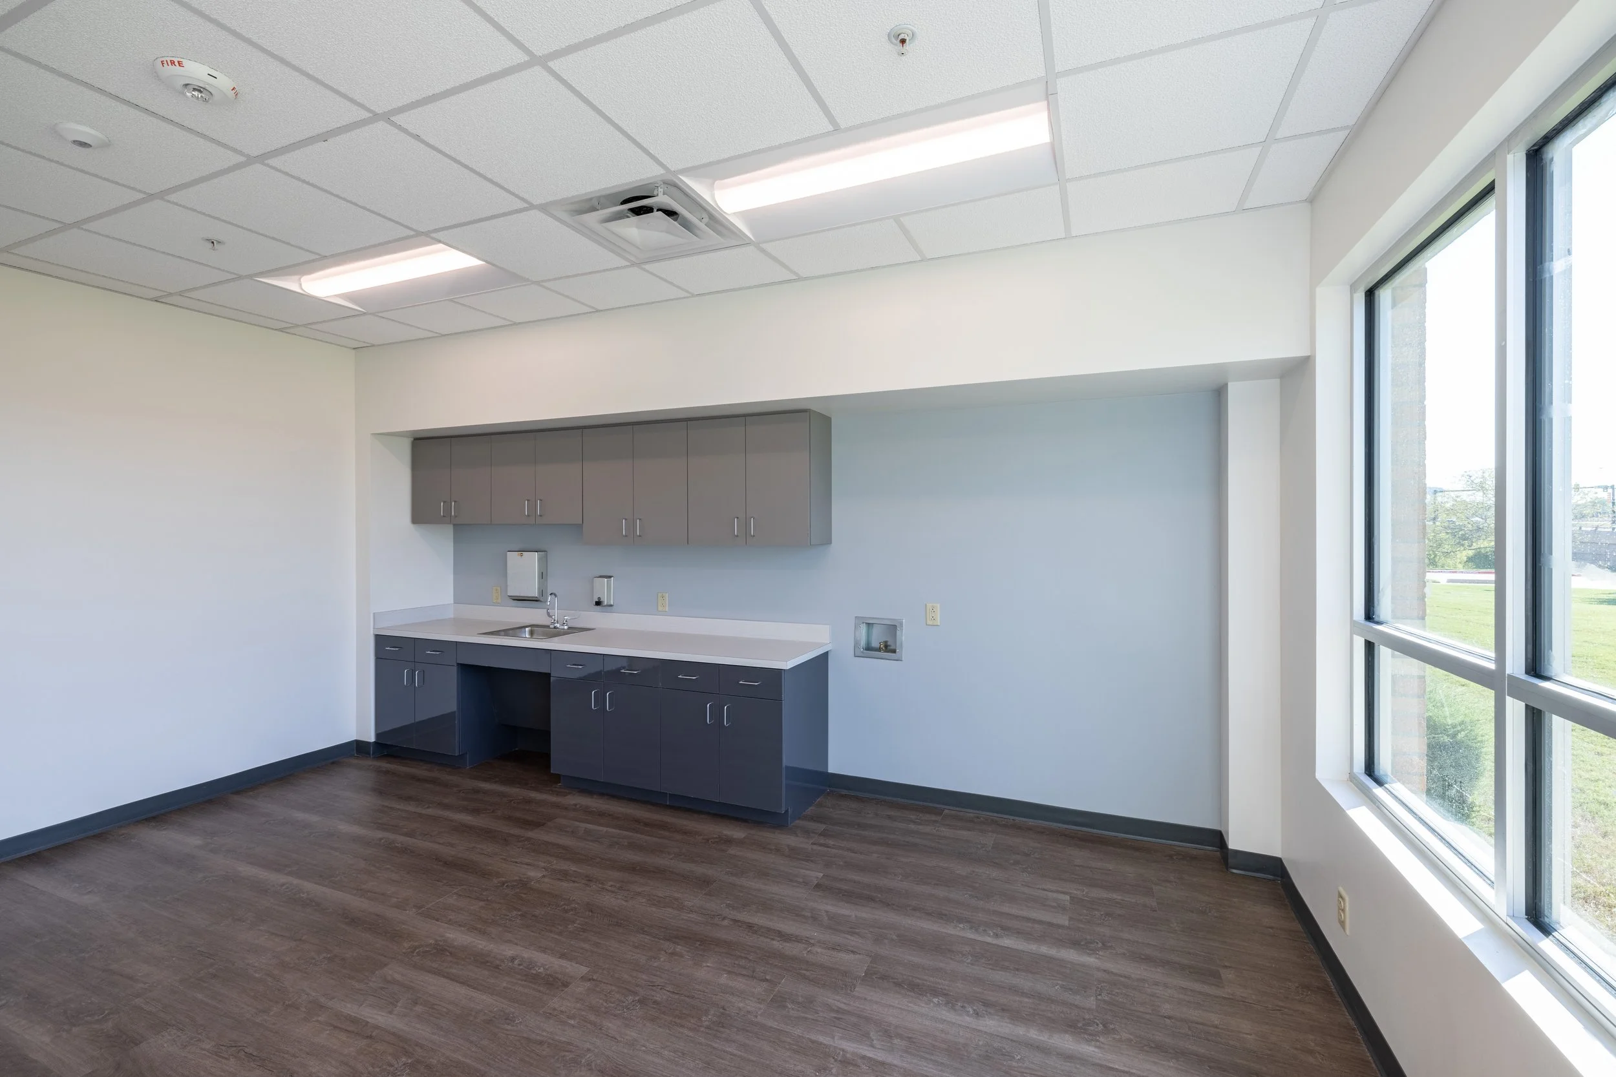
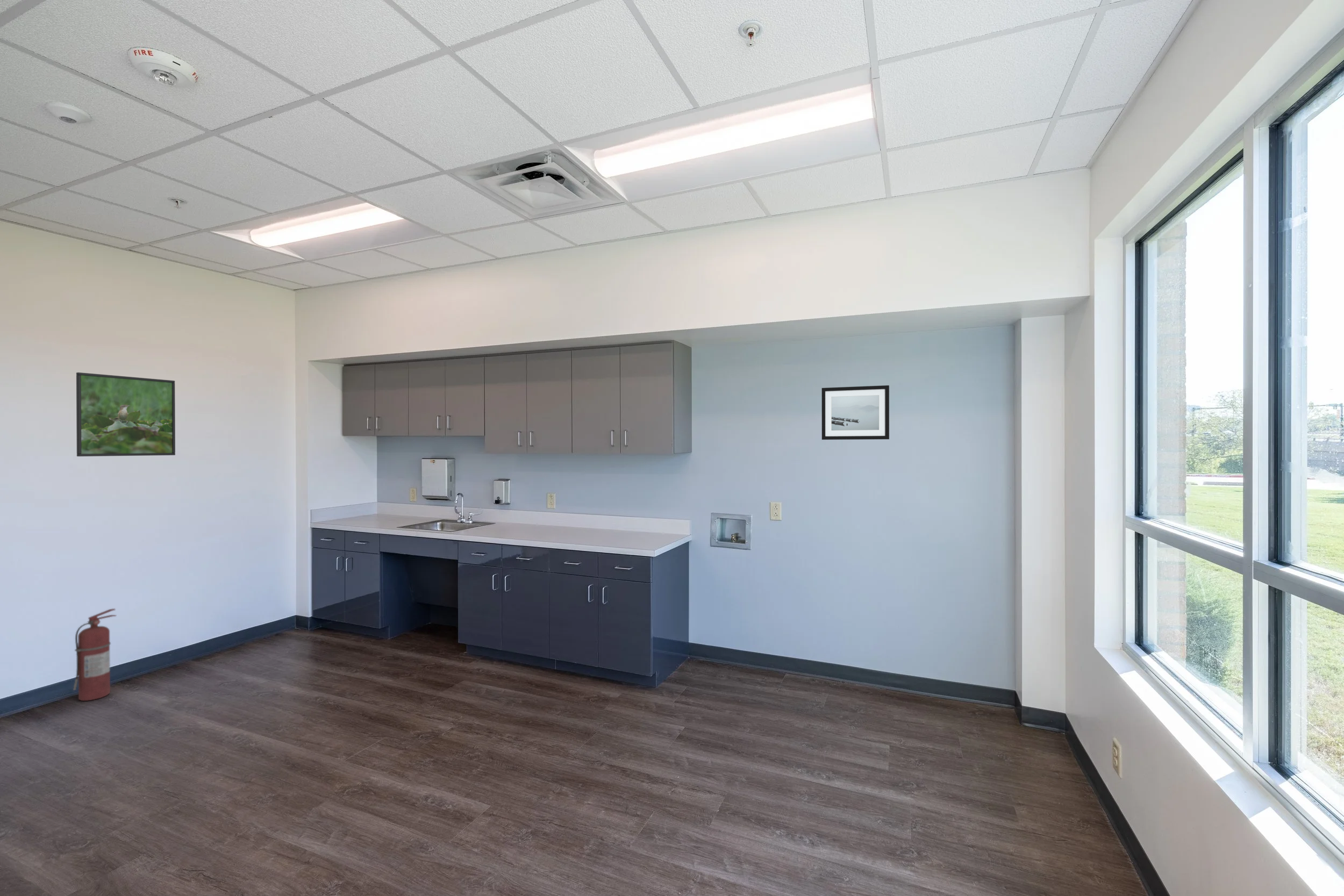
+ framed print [76,372,176,457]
+ fire extinguisher [73,608,117,701]
+ wall art [821,385,890,440]
